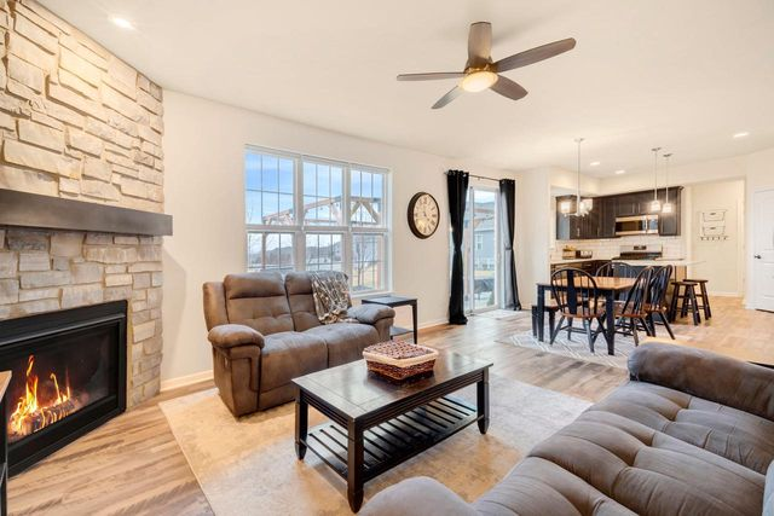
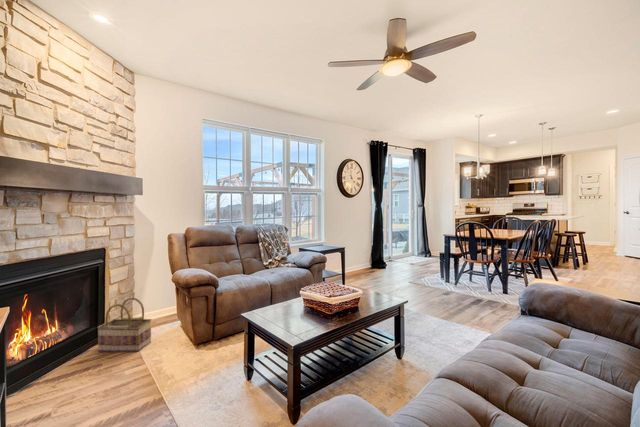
+ basket [96,297,152,353]
